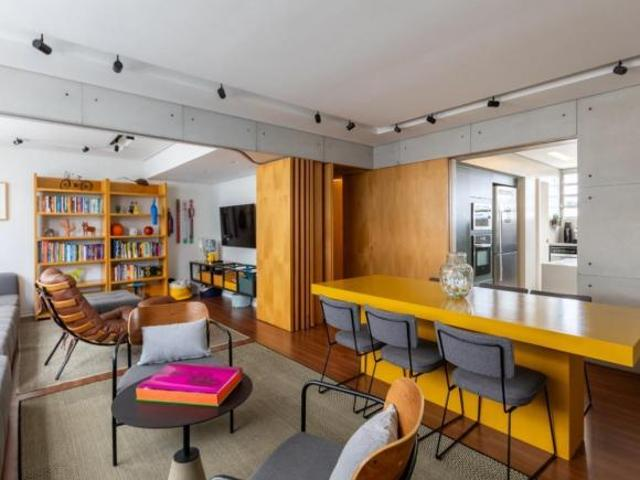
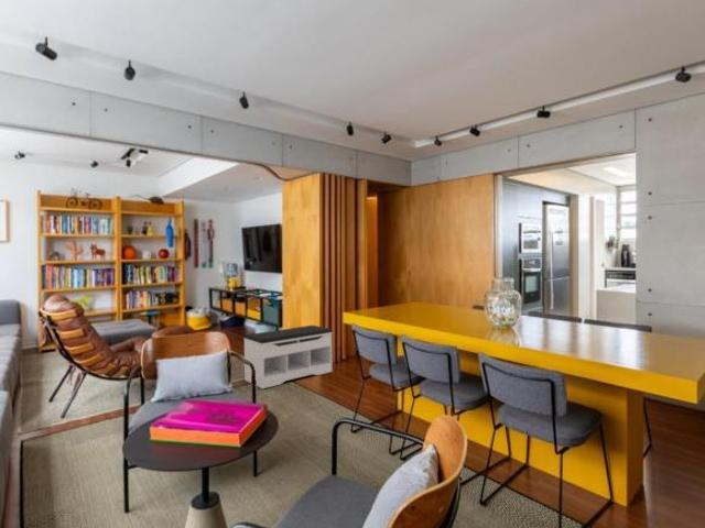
+ bench [243,324,333,389]
